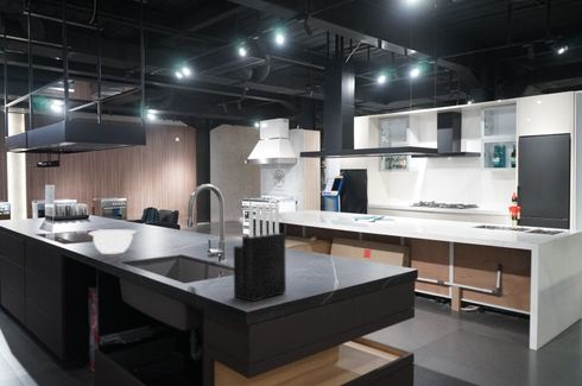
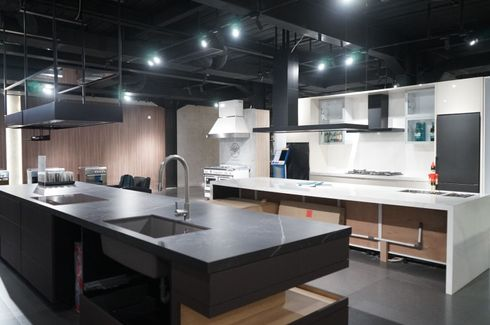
- mixing bowl [87,228,138,255]
- knife block [233,203,287,303]
